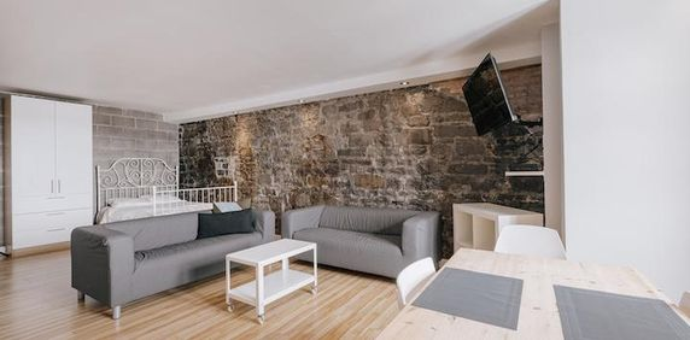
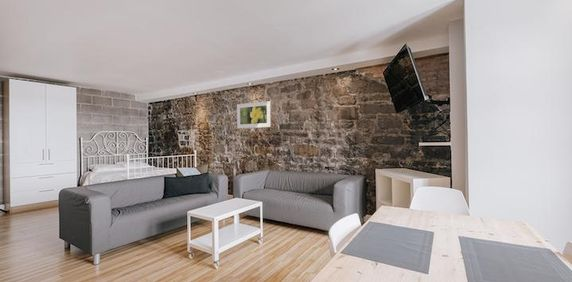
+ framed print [236,100,272,129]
